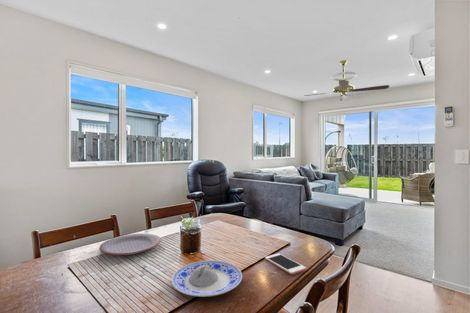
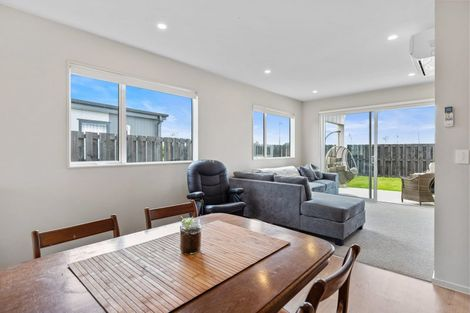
- ceiling fan [303,59,390,102]
- cell phone [264,252,307,276]
- plate [98,233,162,256]
- plate [171,260,243,298]
